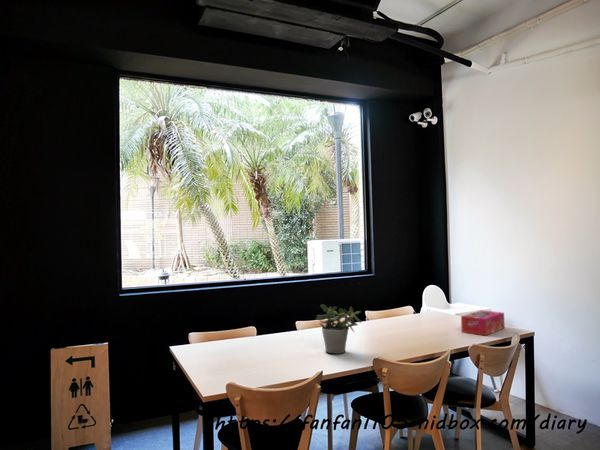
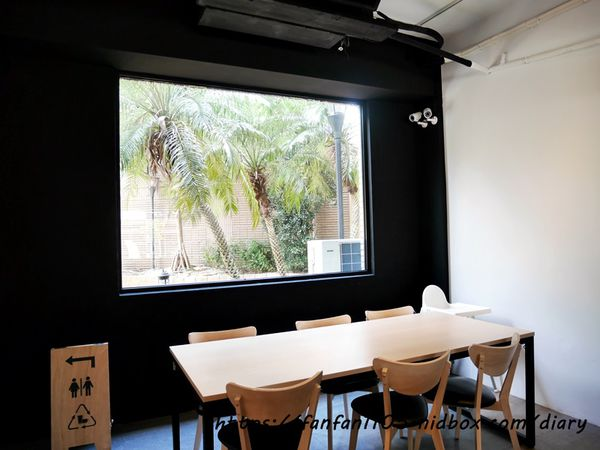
- potted plant [315,303,362,355]
- tissue box [460,309,506,337]
